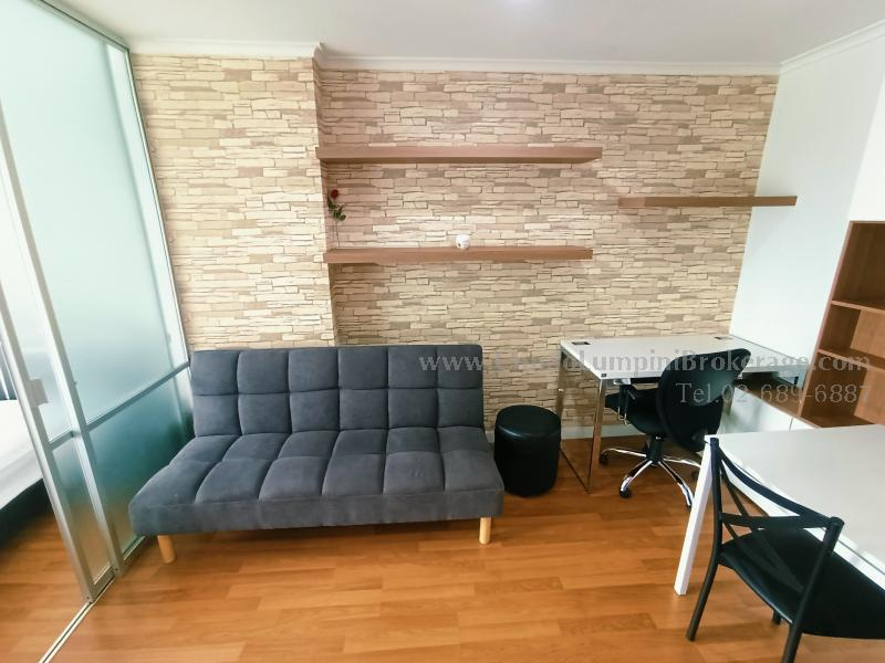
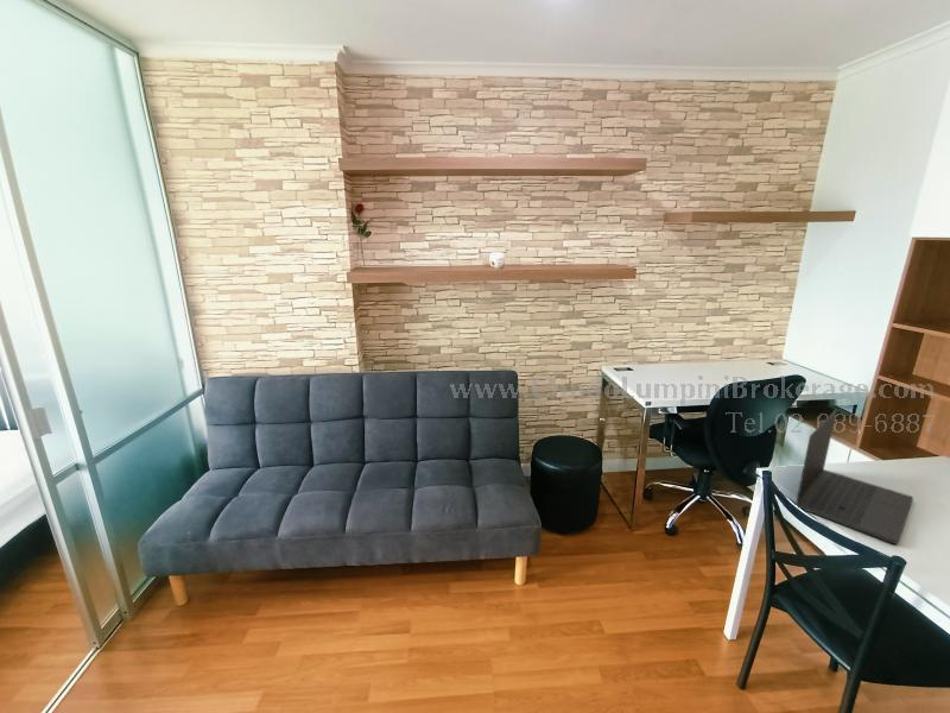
+ laptop [794,409,914,545]
